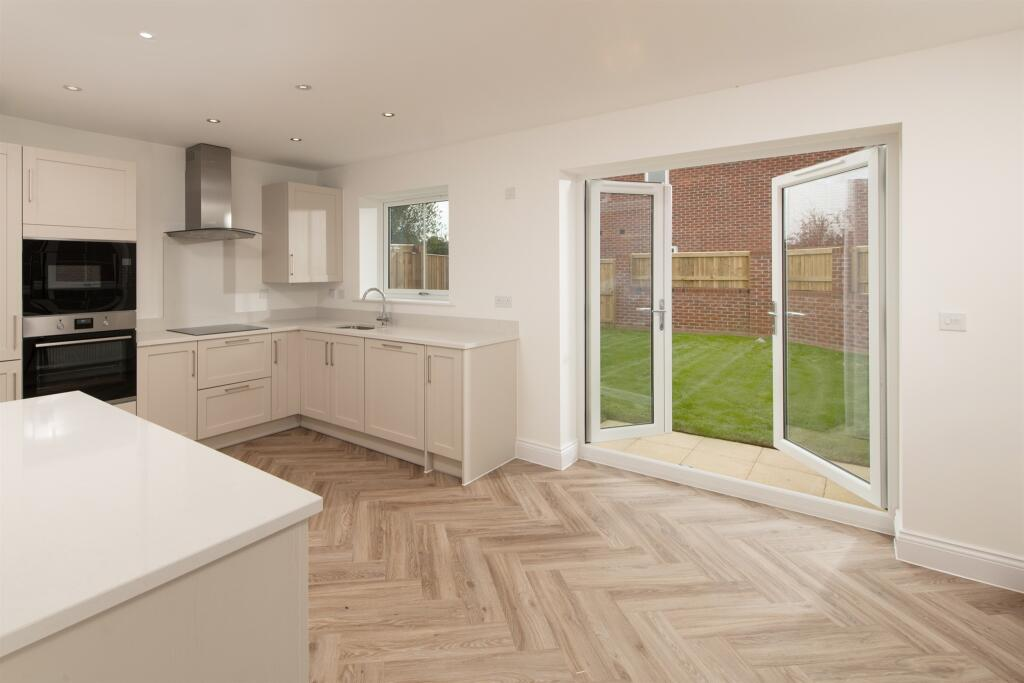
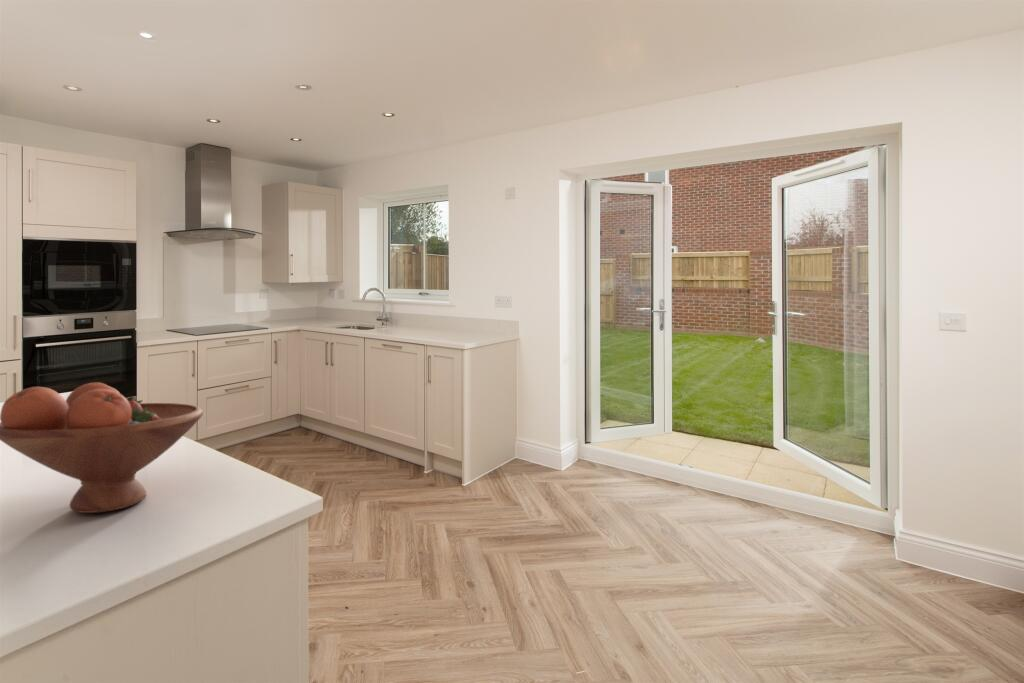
+ fruit bowl [0,382,204,514]
